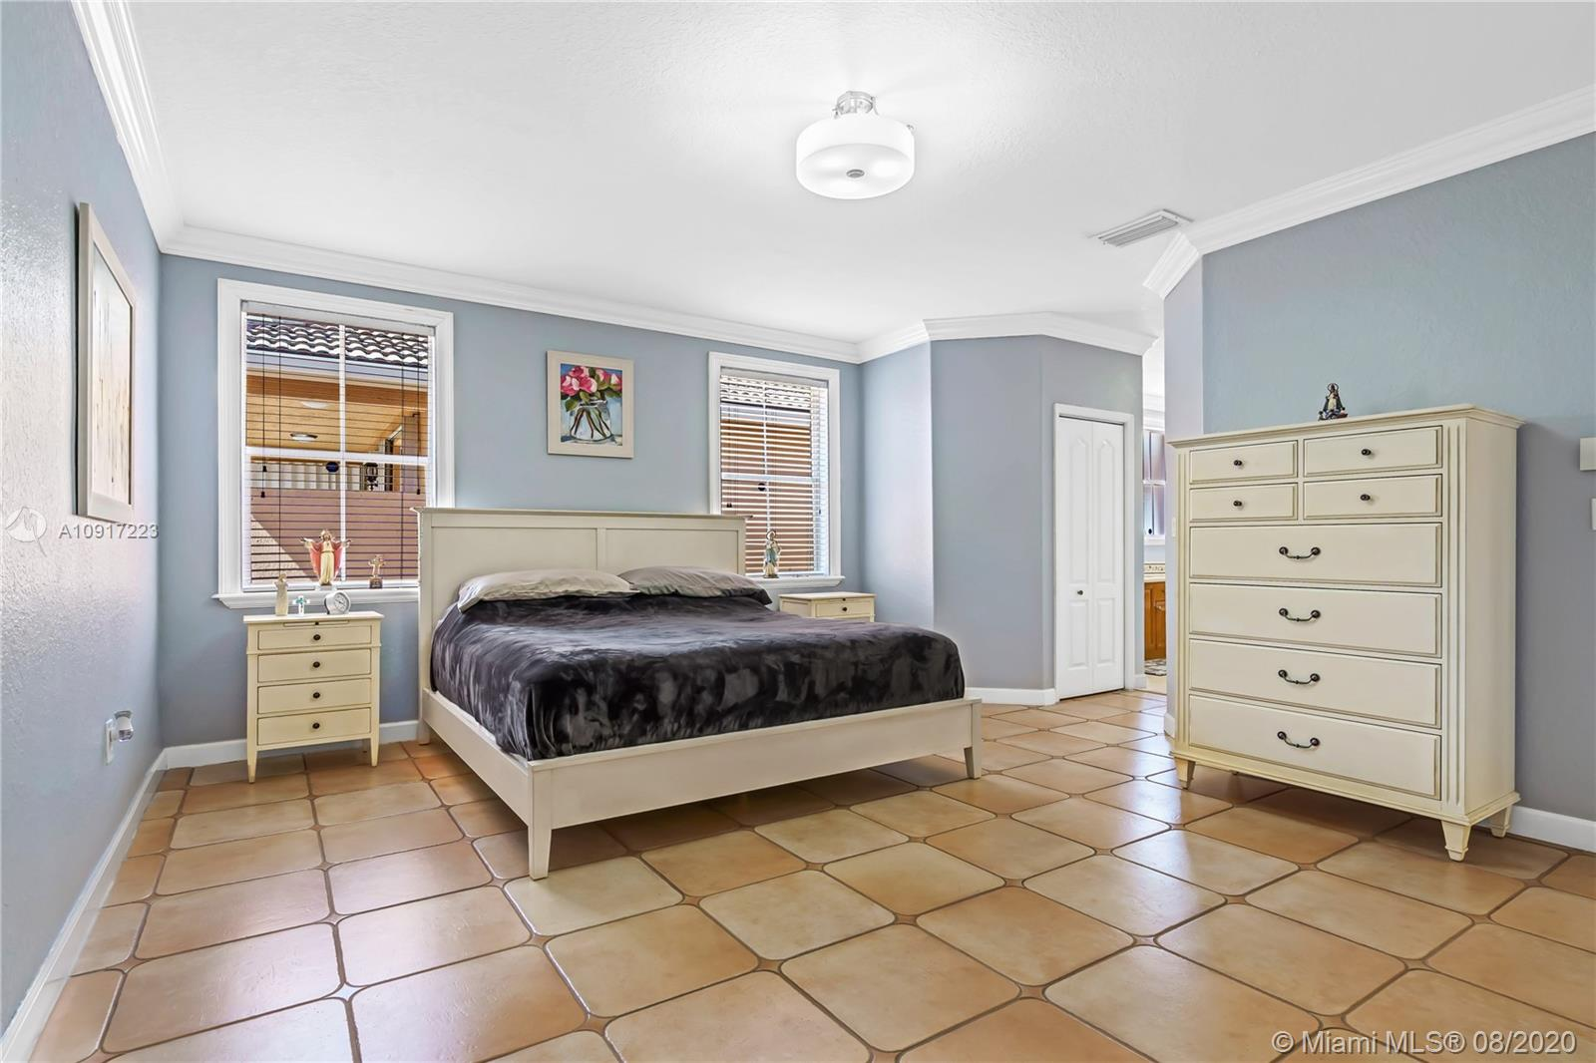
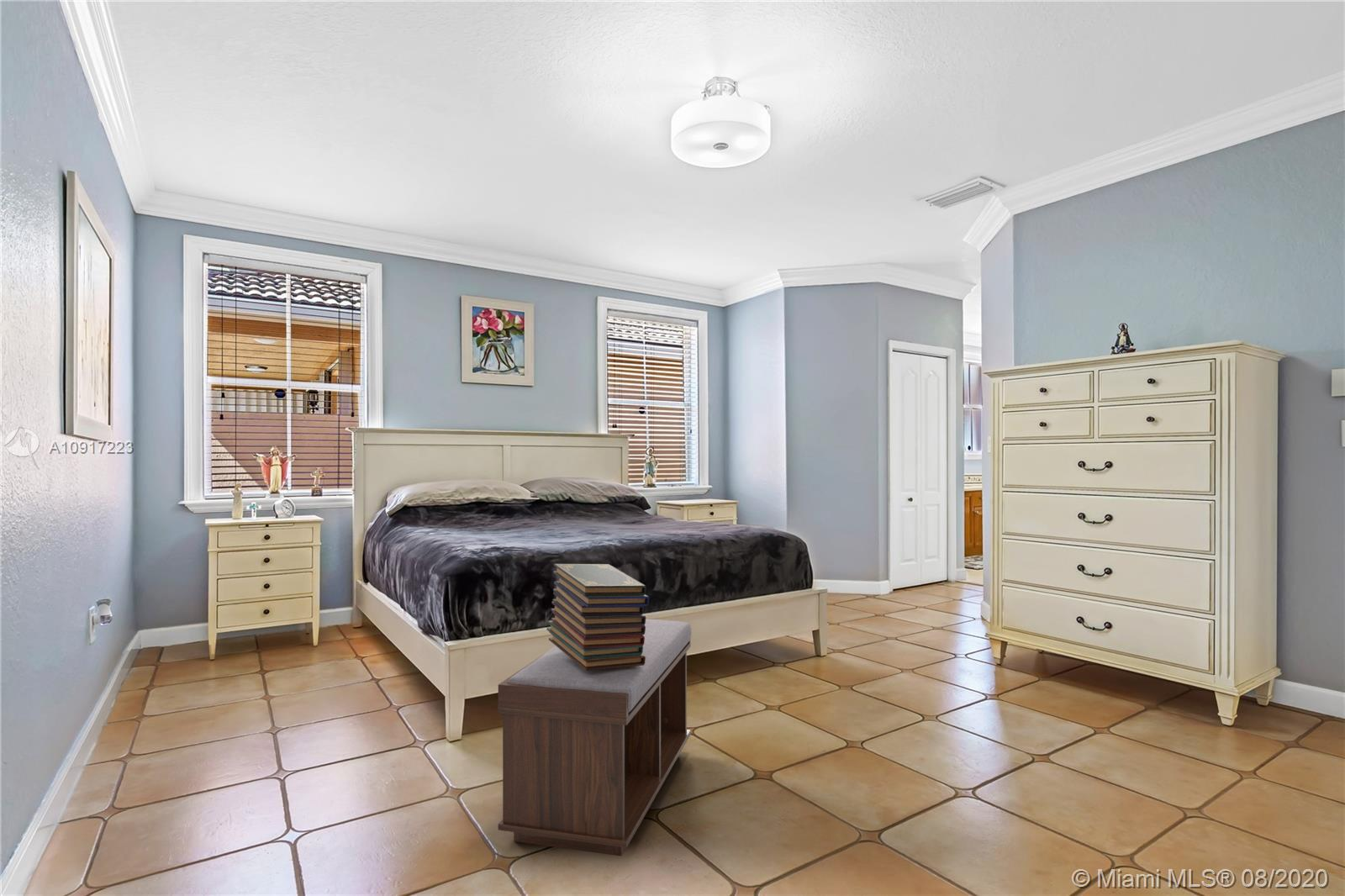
+ bench [498,619,692,856]
+ book stack [546,563,650,671]
